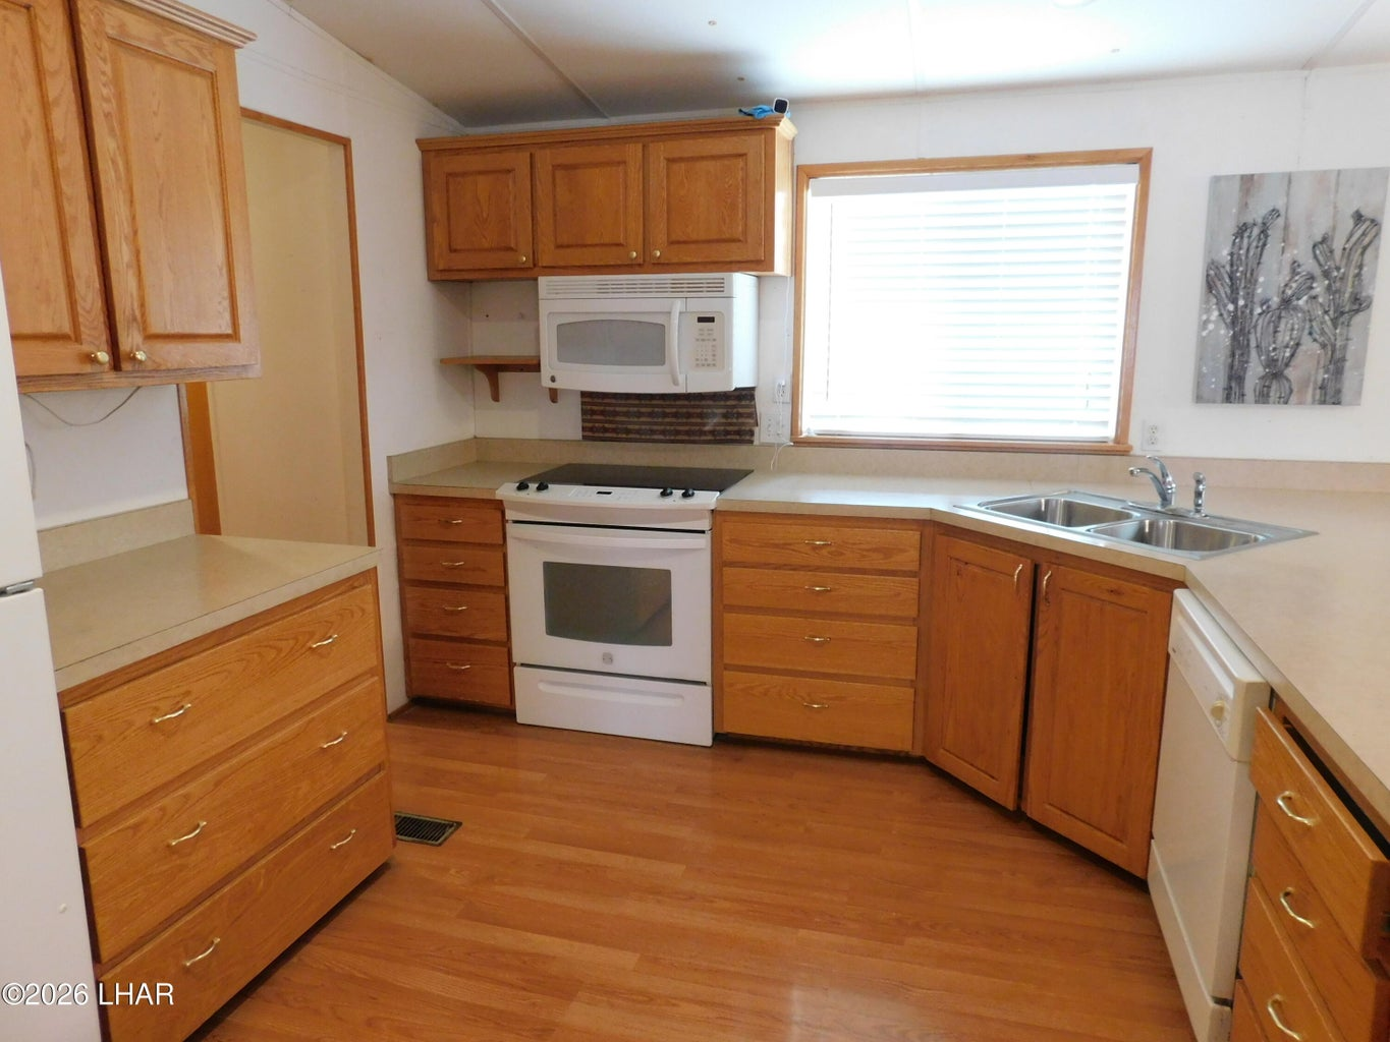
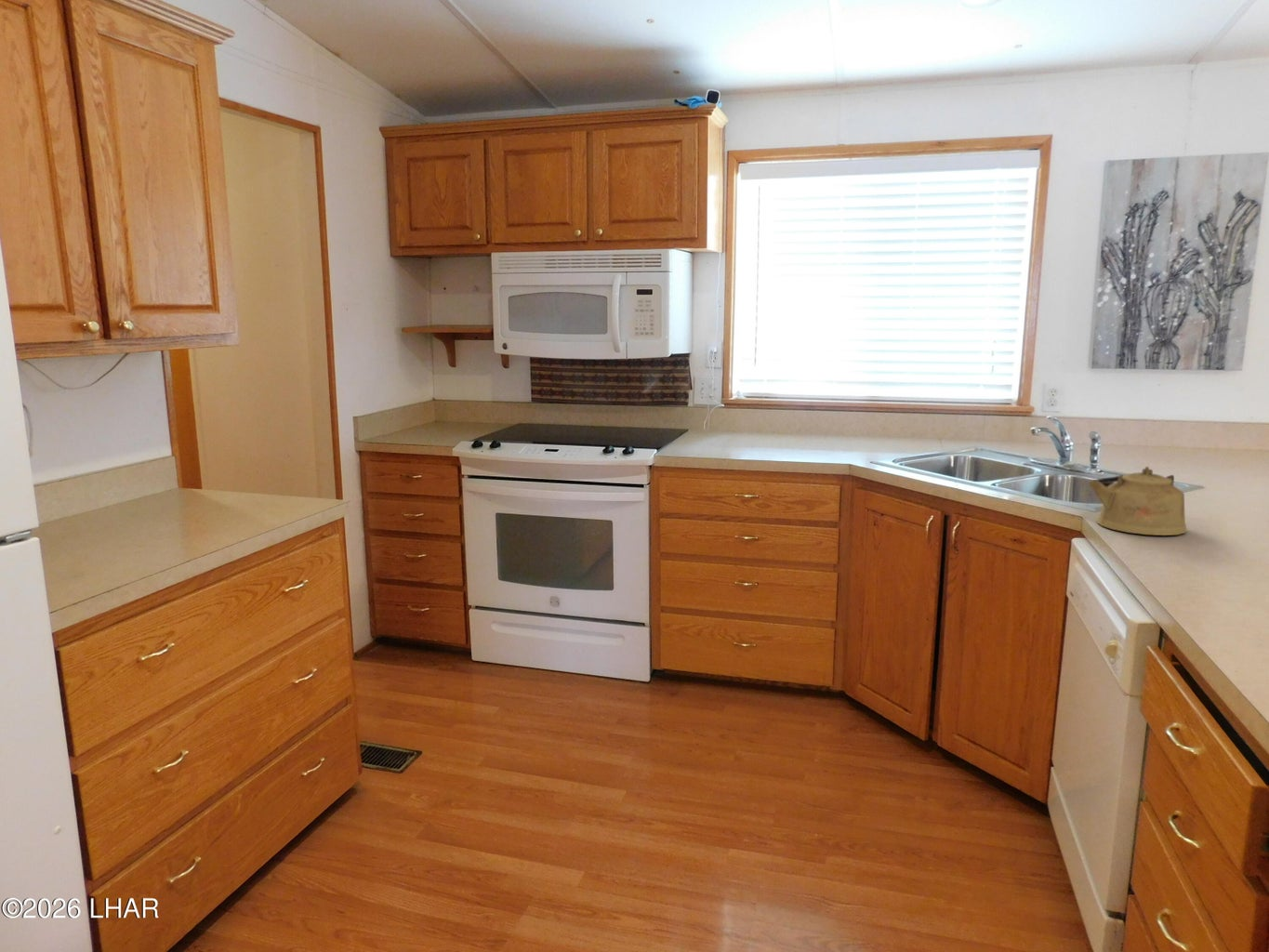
+ kettle [1088,466,1188,536]
